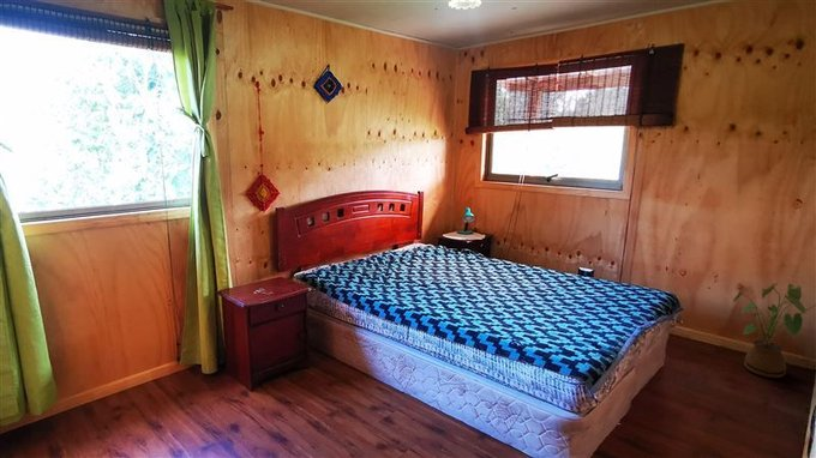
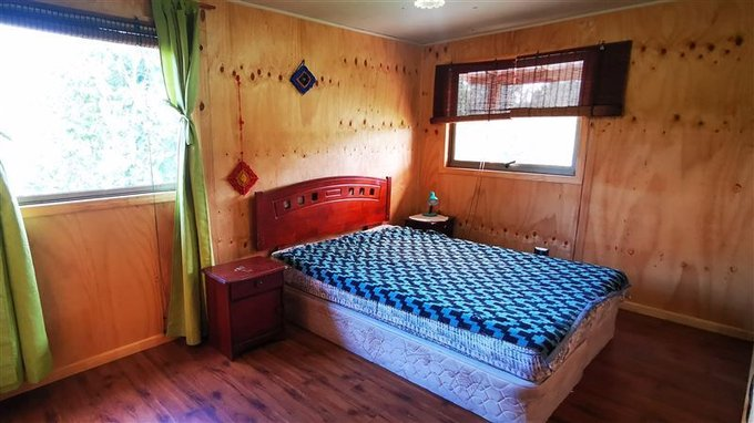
- house plant [732,282,816,379]
